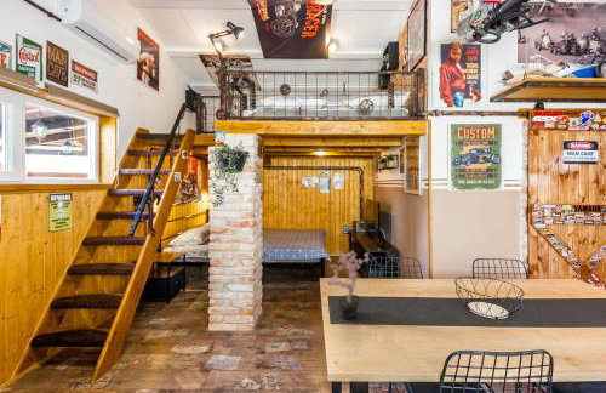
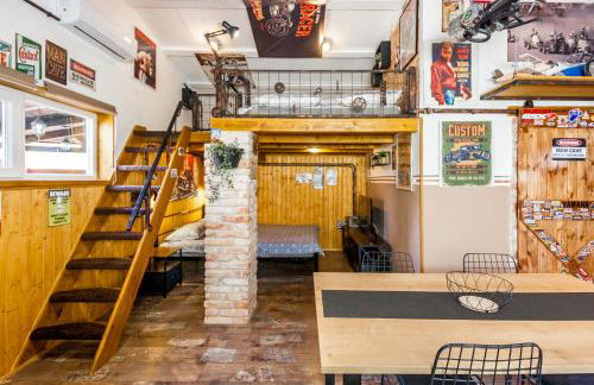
- potted plant [325,250,371,320]
